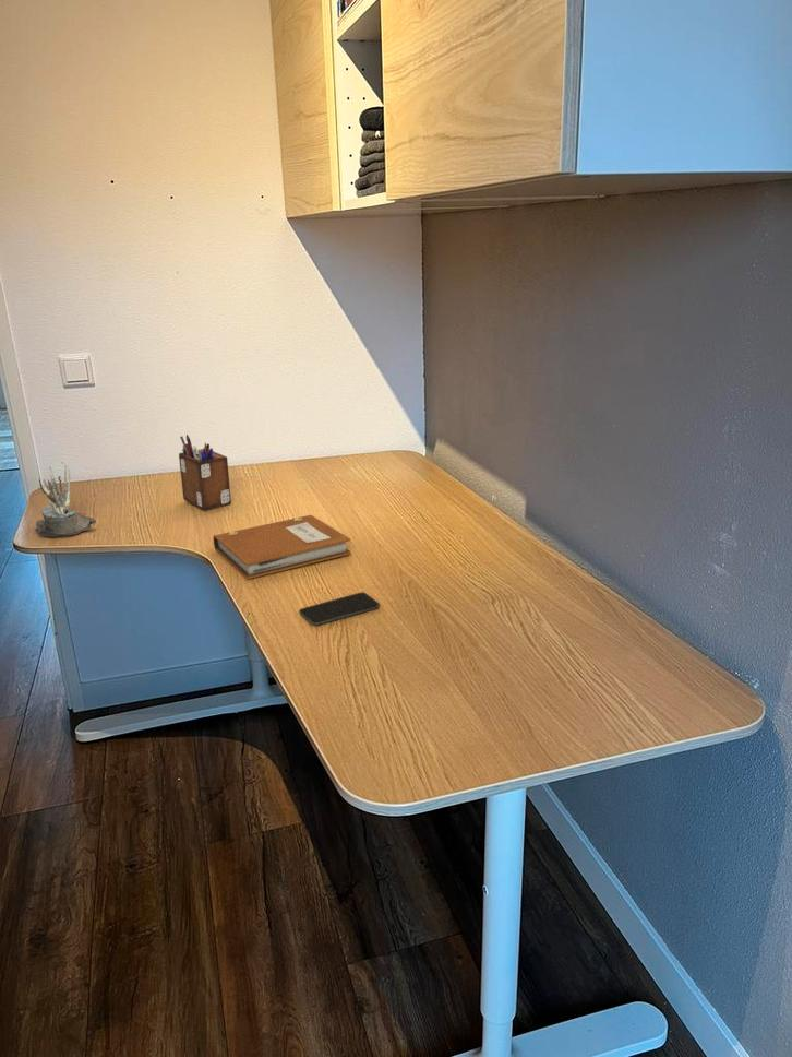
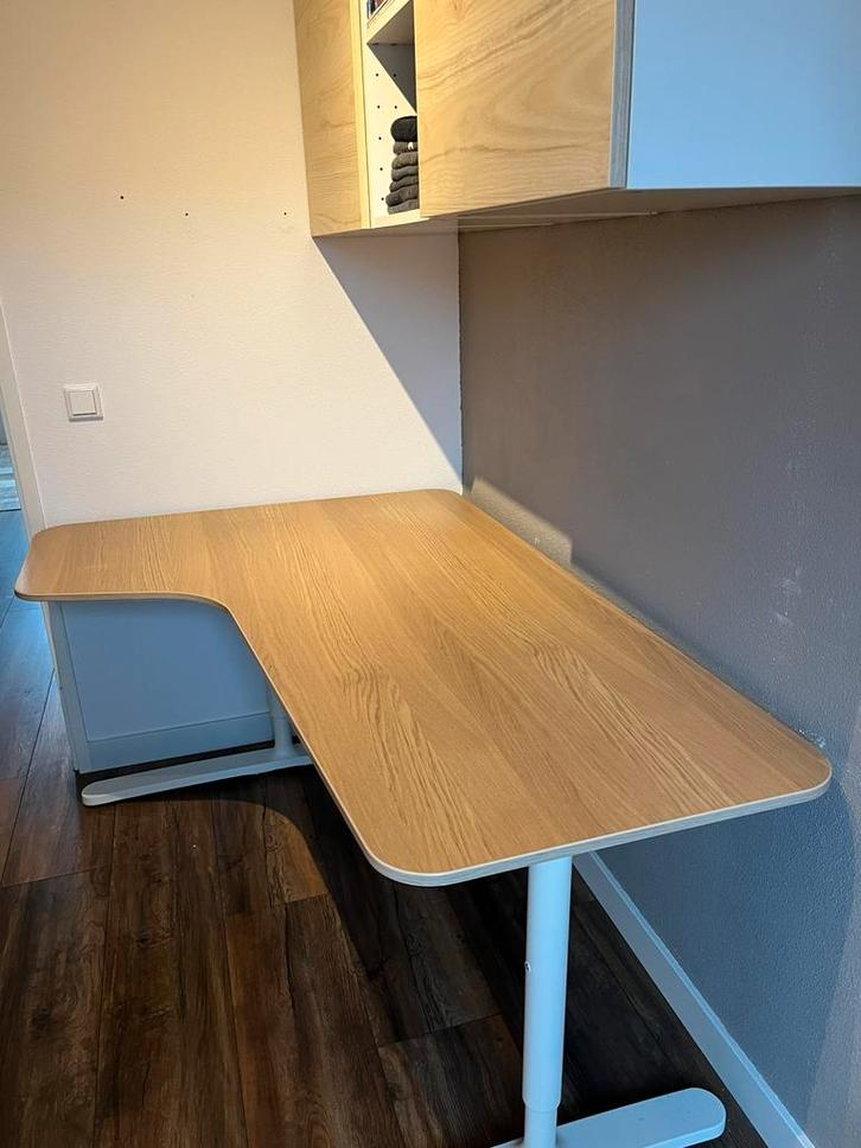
- smartphone [298,592,381,627]
- notebook [213,514,352,580]
- desk organizer [178,434,232,511]
- succulent plant [34,460,97,538]
